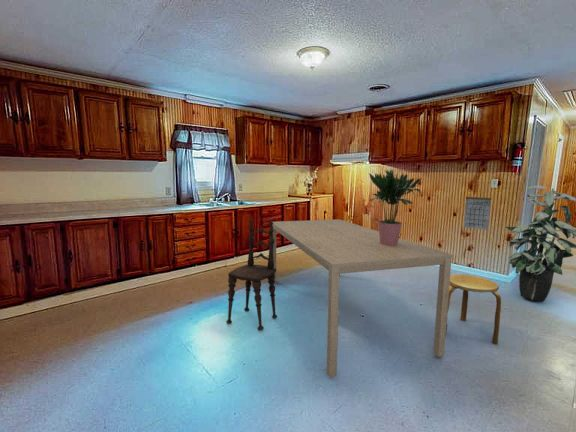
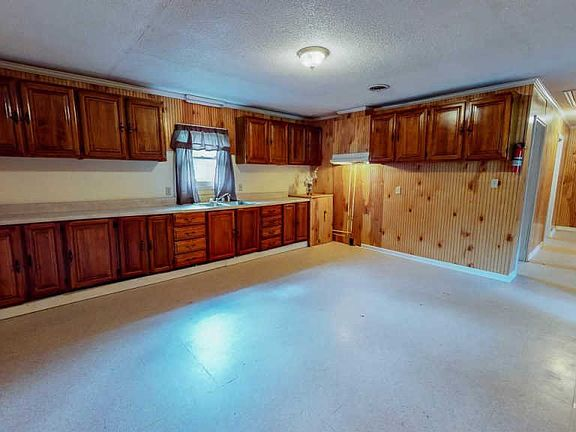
- dining table [272,218,453,378]
- dining chair [225,218,278,331]
- calendar [463,191,493,231]
- stool [446,273,502,345]
- potted plant [368,169,422,246]
- indoor plant [504,185,576,302]
